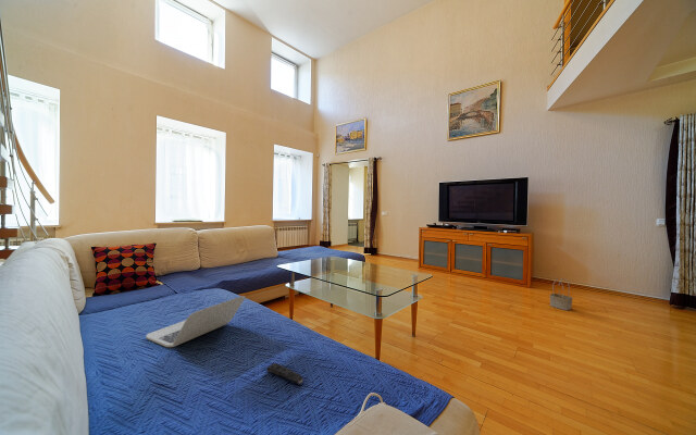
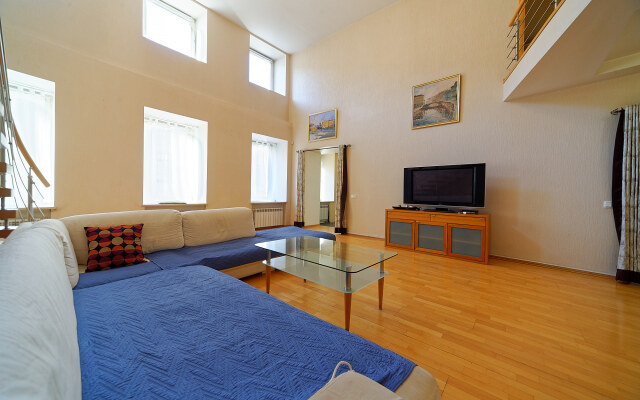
- remote control [265,362,303,385]
- basket [549,277,573,311]
- laptop [145,295,246,348]
